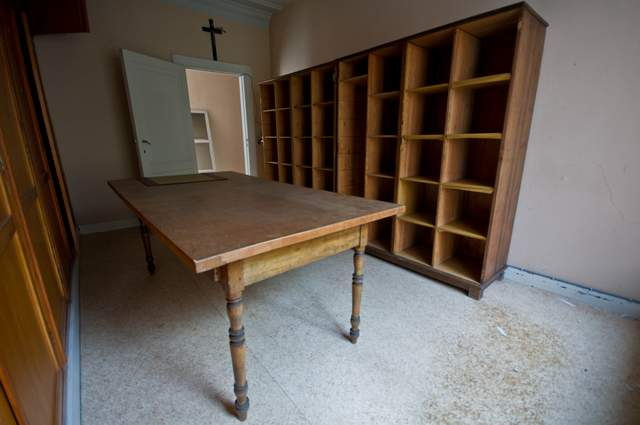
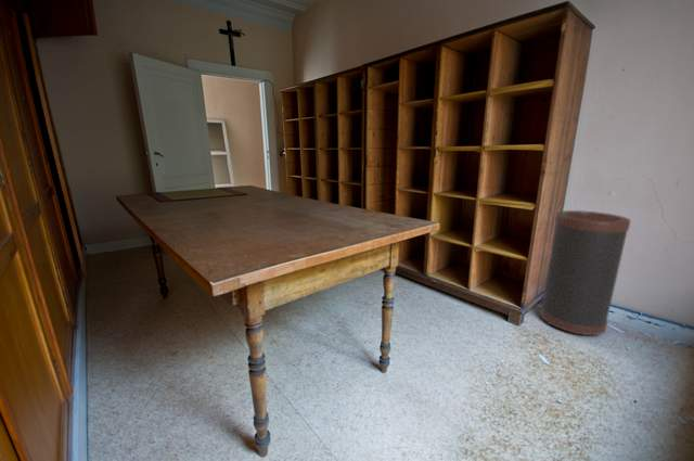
+ trash can [539,209,631,336]
